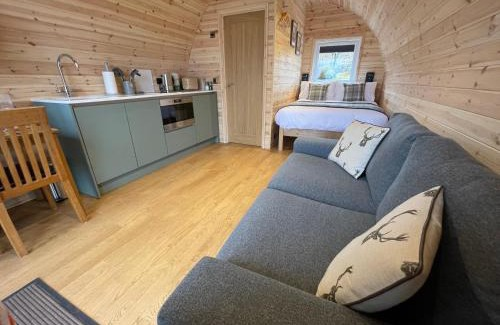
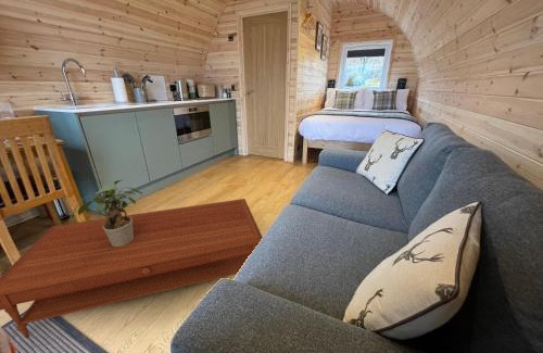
+ potted plant [68,178,143,247]
+ coffee table [0,198,264,339]
